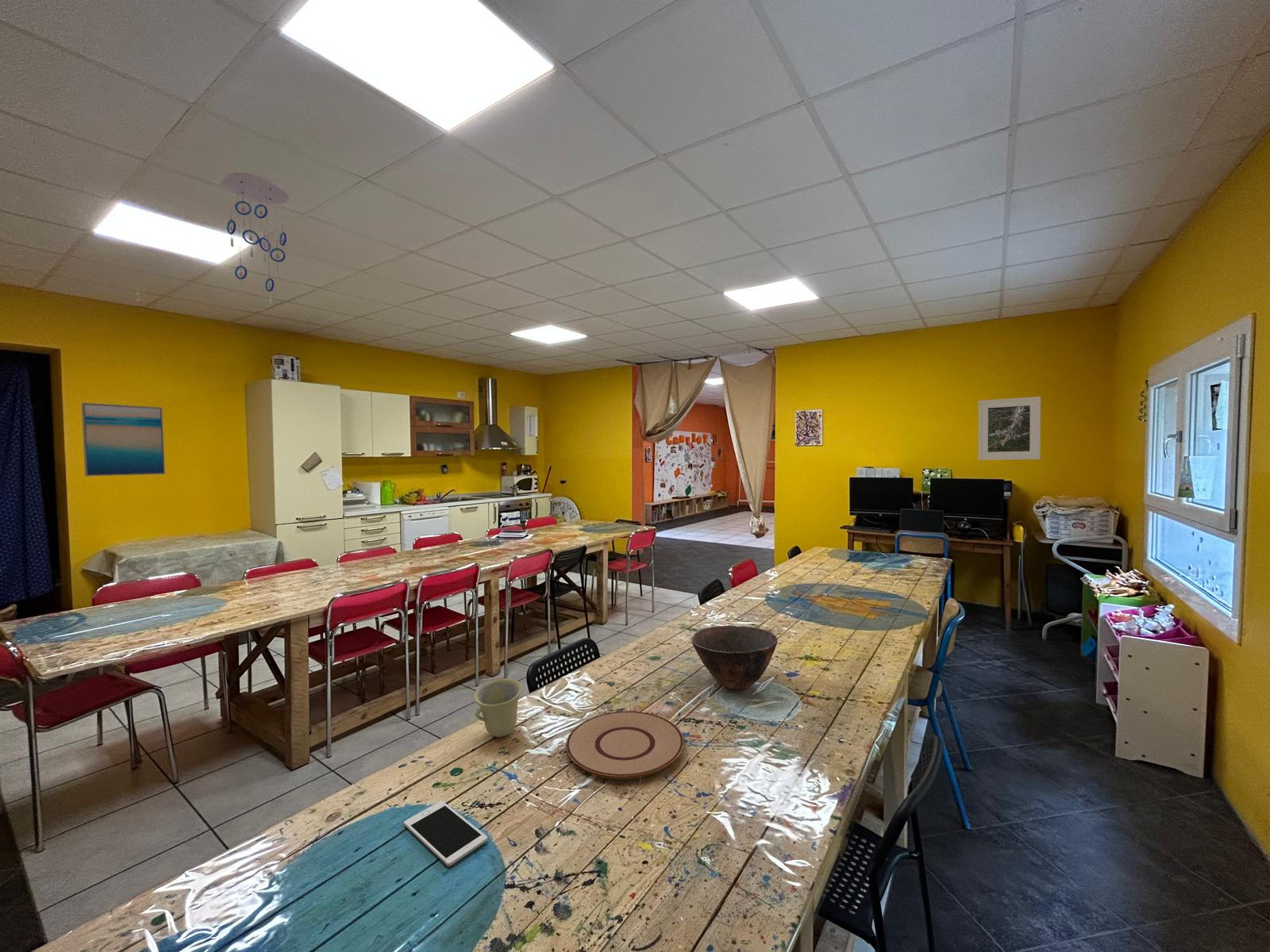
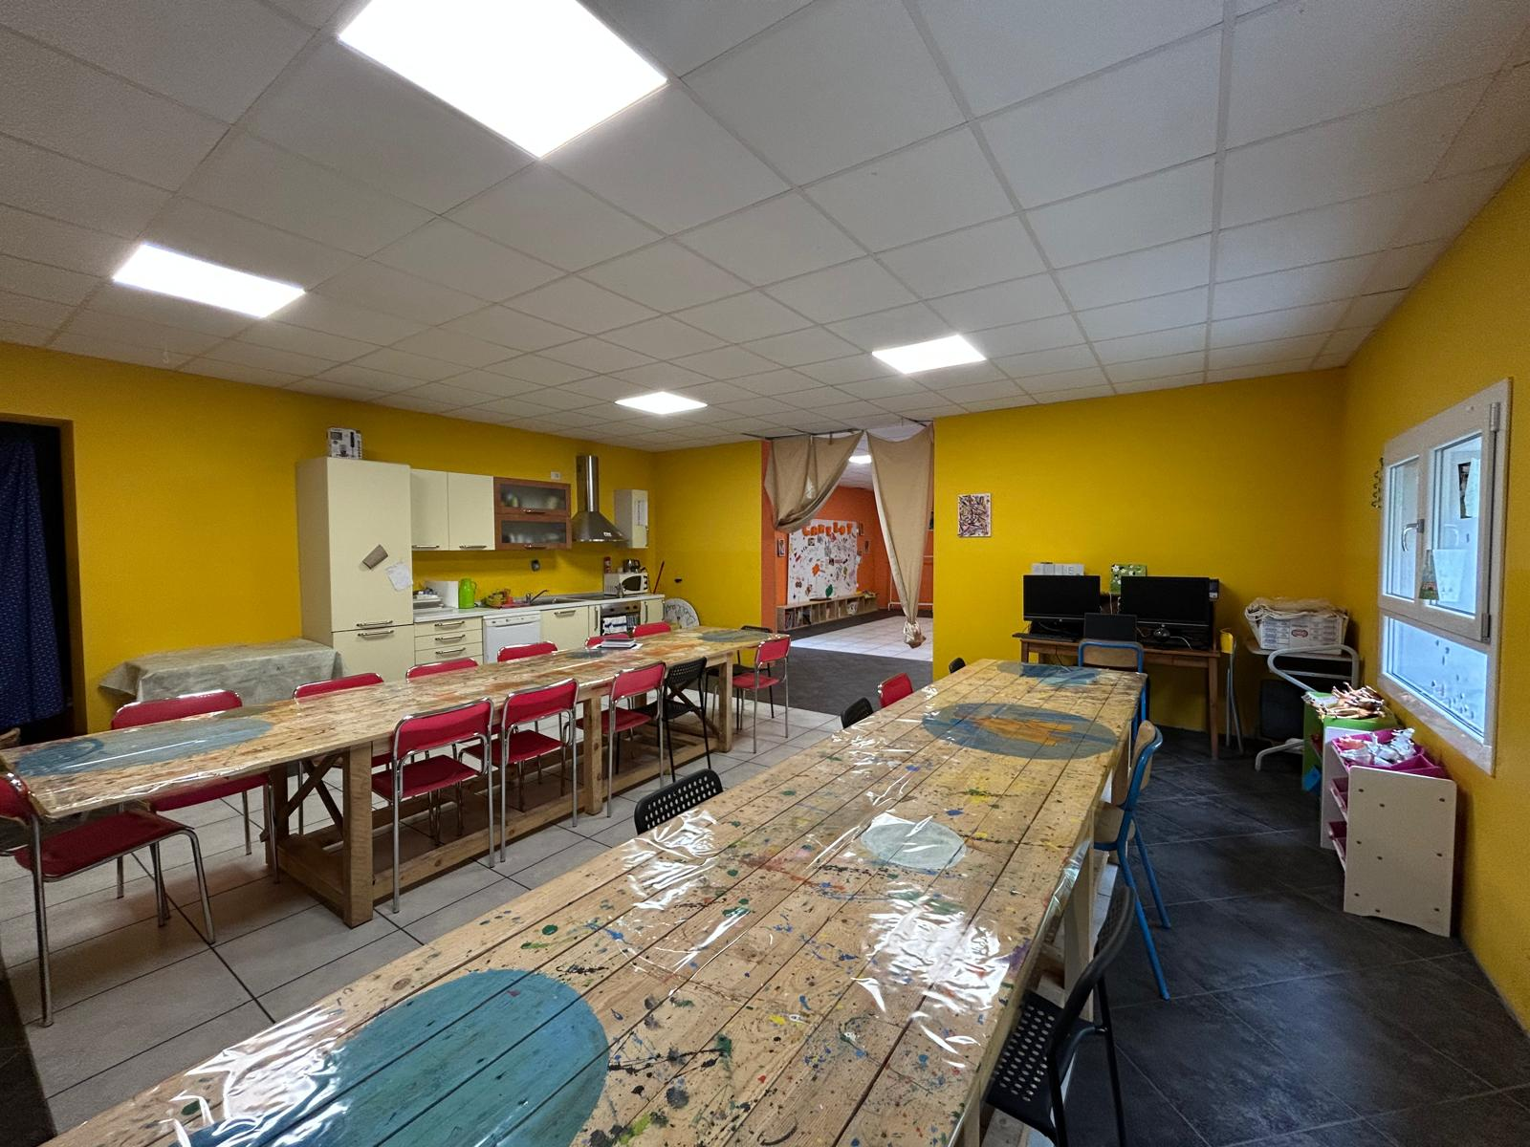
- cup [473,678,524,738]
- ceiling mobile [221,171,290,305]
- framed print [978,396,1041,461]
- cell phone [403,800,488,867]
- wall art [80,402,166,477]
- bowl [691,624,779,690]
- plate [565,710,684,780]
